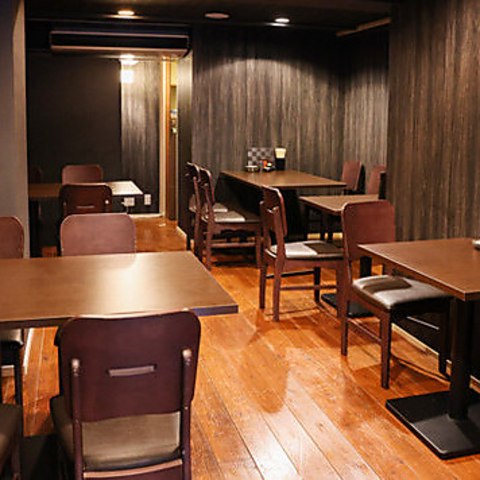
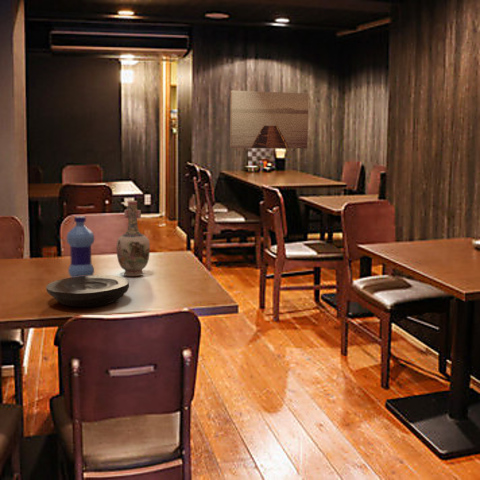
+ plate [45,274,130,308]
+ vase [115,200,151,277]
+ water bottle [66,215,95,278]
+ wall art [229,90,310,149]
